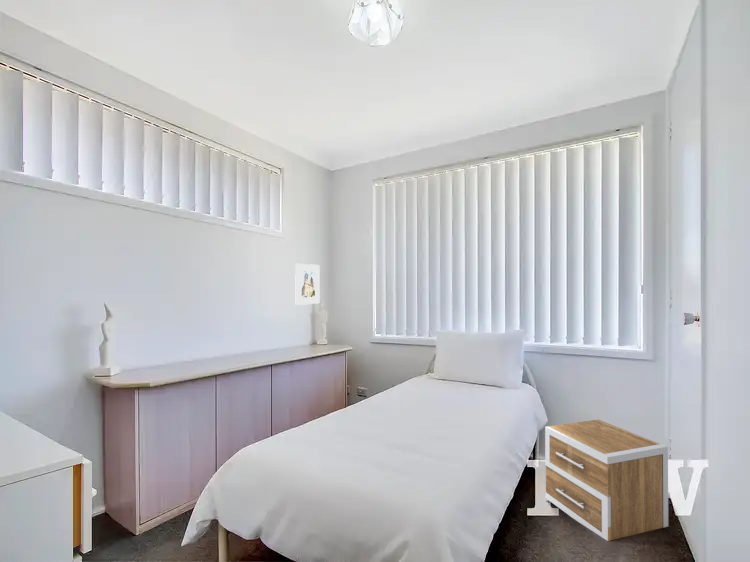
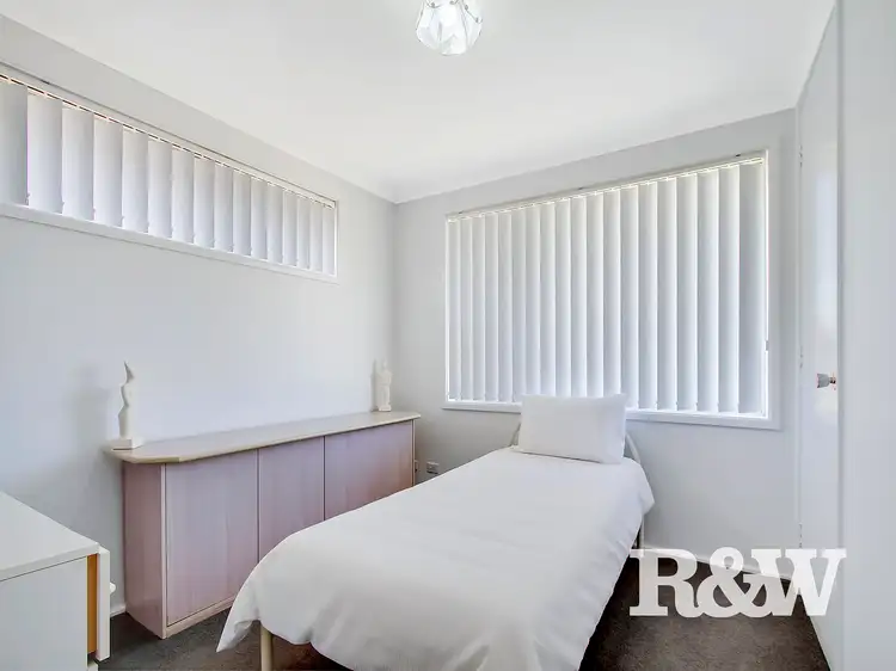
- nightstand [544,419,669,542]
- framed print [294,263,320,306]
